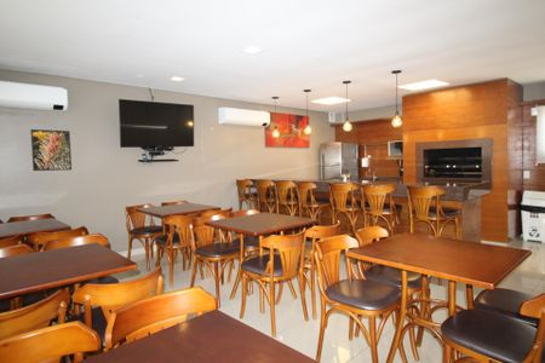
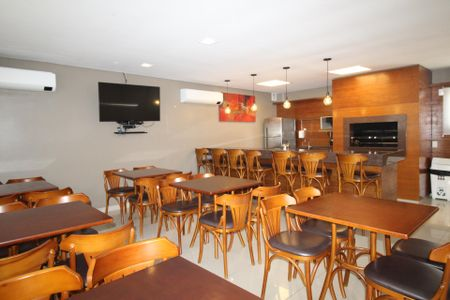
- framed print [29,128,73,172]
